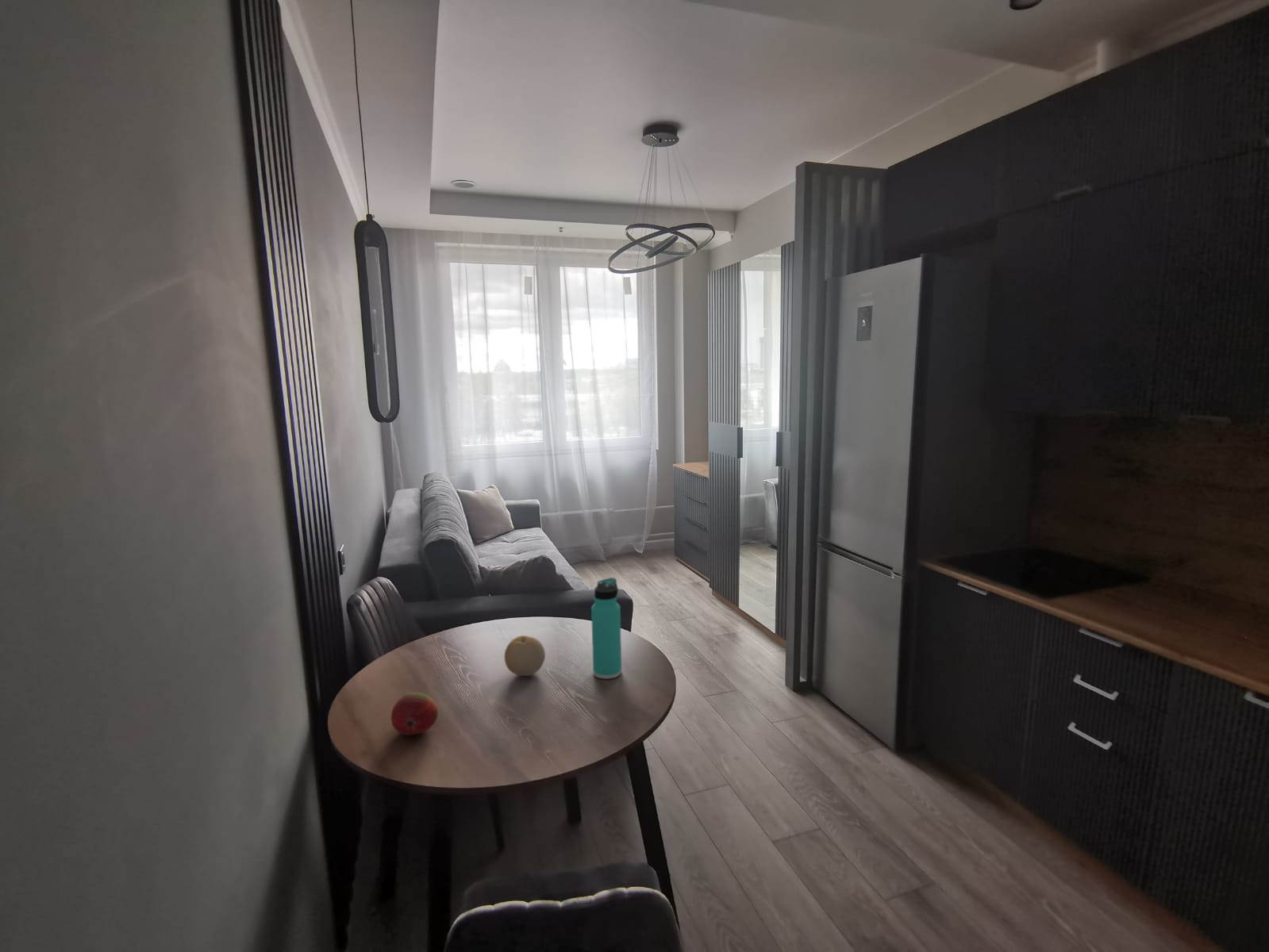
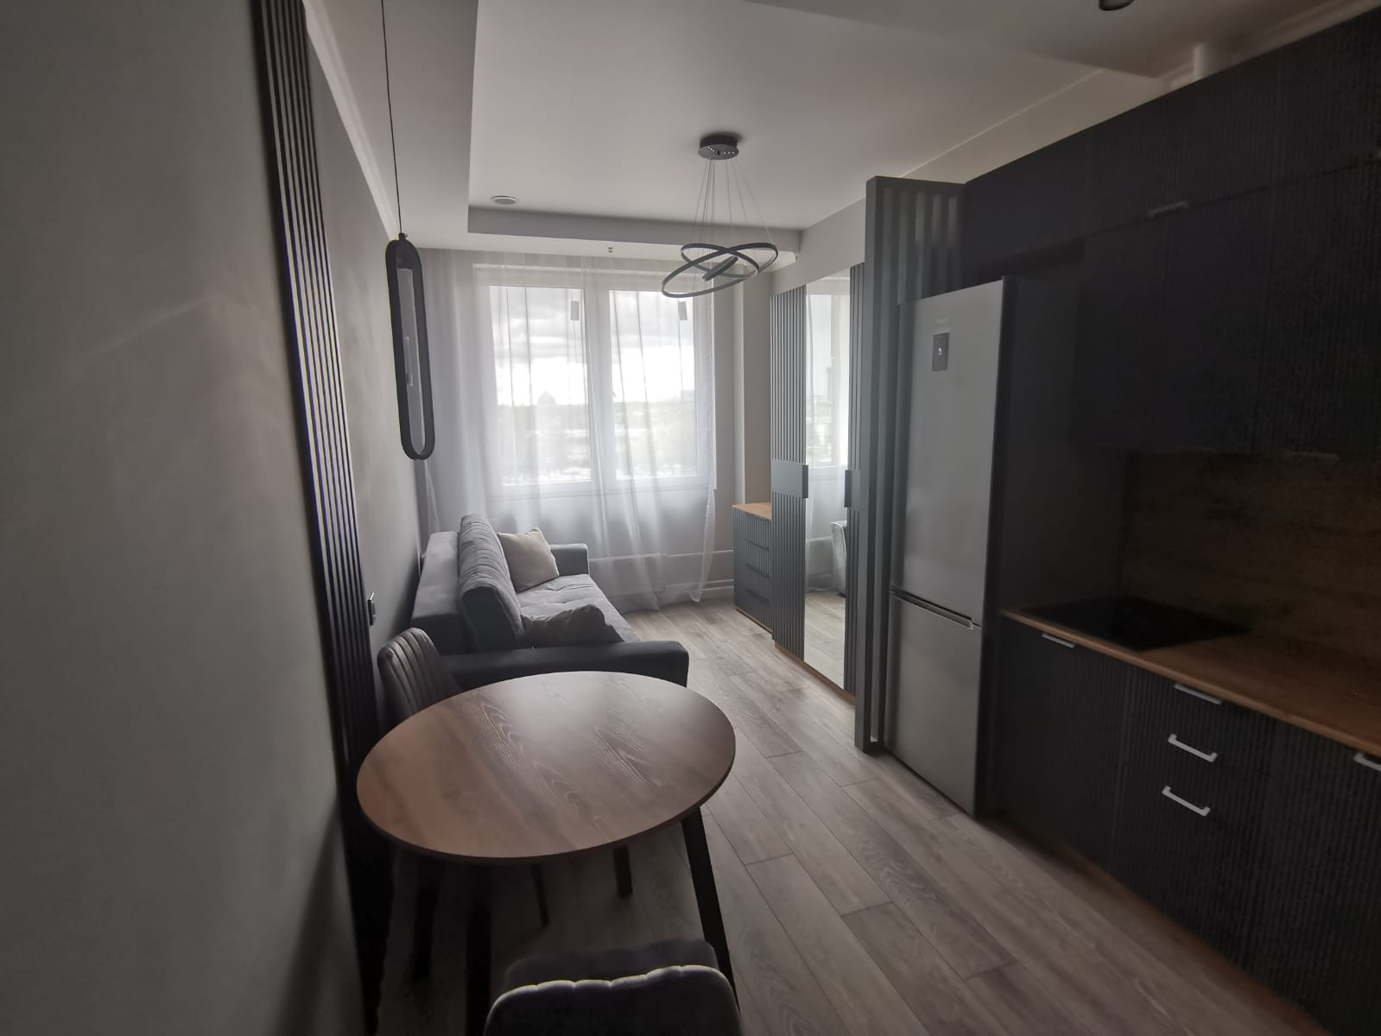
- thermos bottle [590,577,622,680]
- fruit [504,635,546,677]
- fruit [390,692,439,736]
